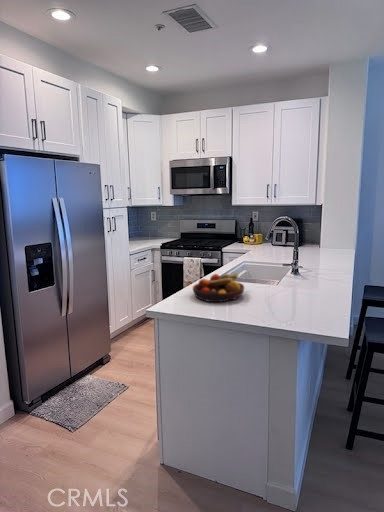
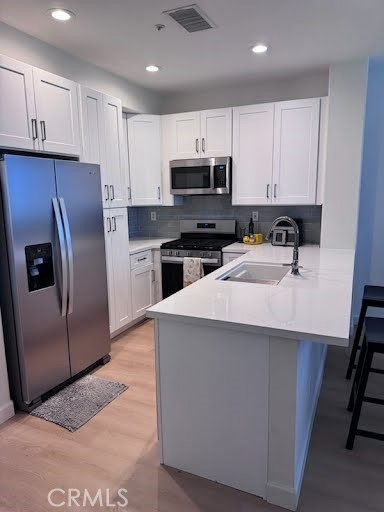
- fruit bowl [192,271,245,303]
